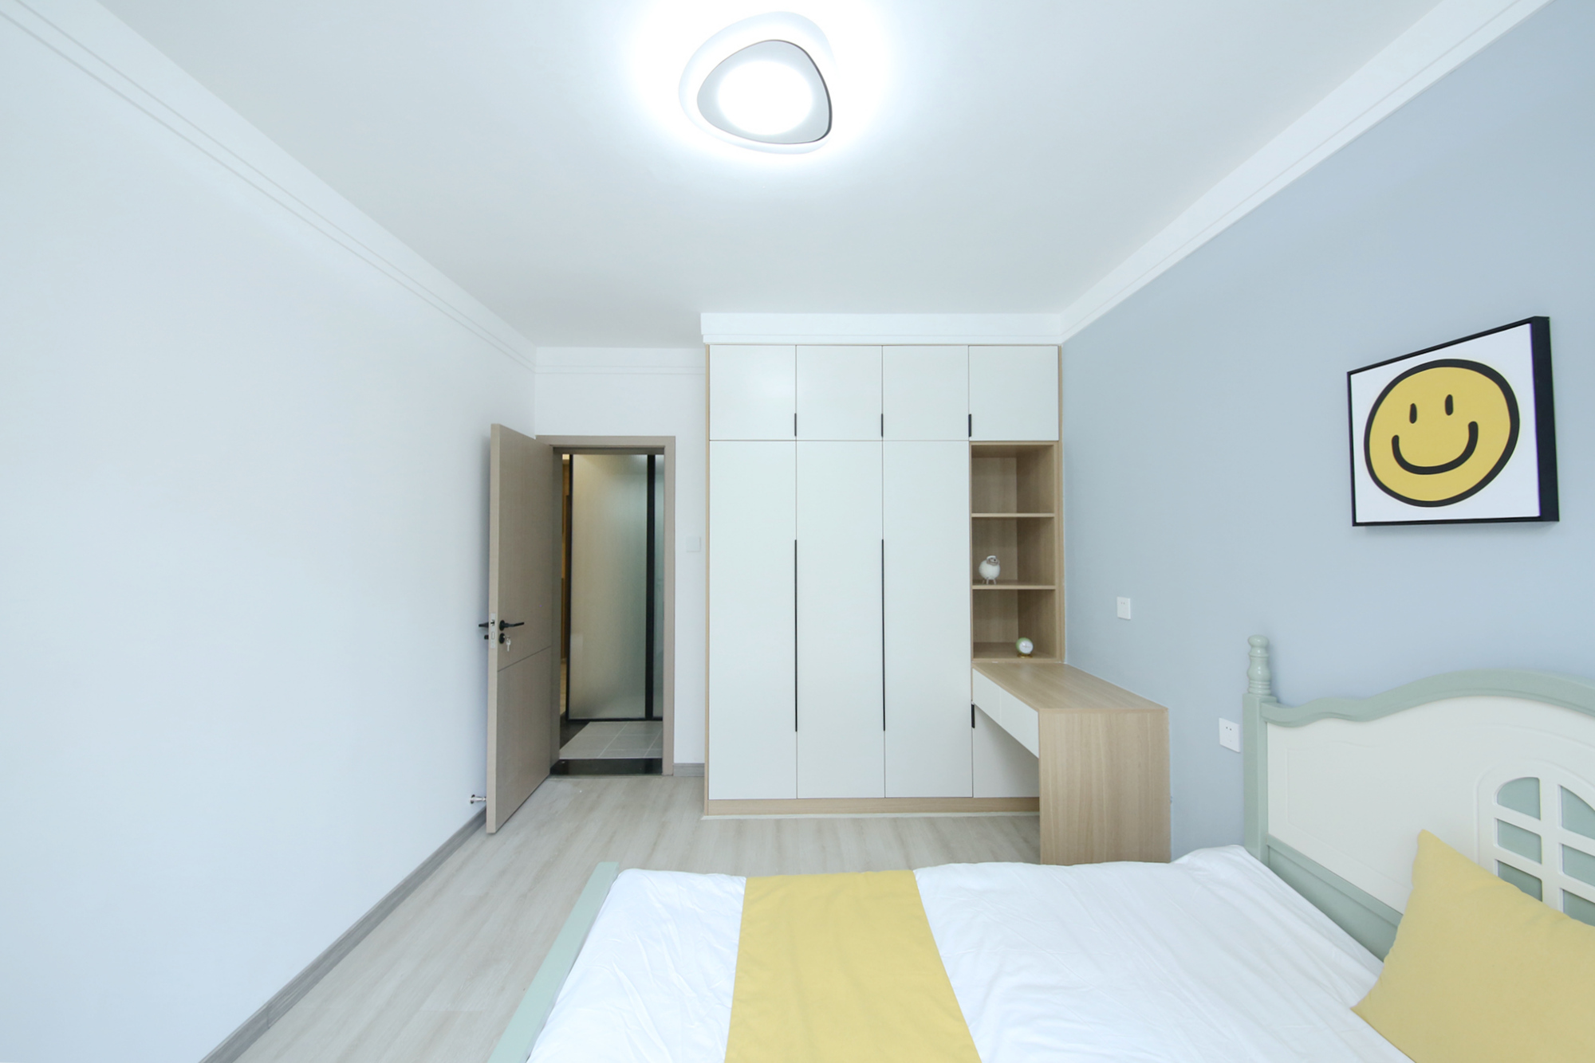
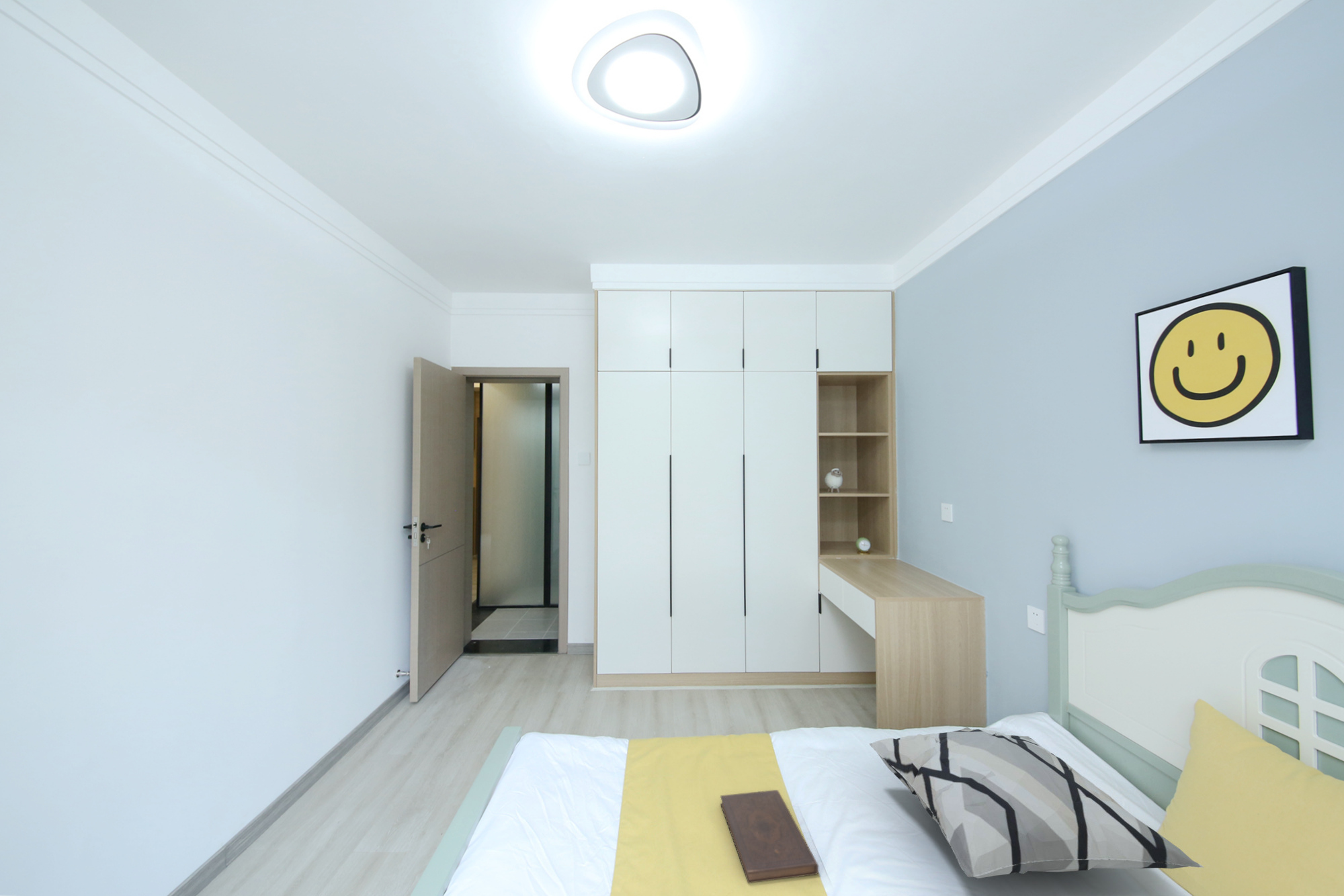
+ book [720,789,819,884]
+ decorative pillow [869,727,1204,879]
